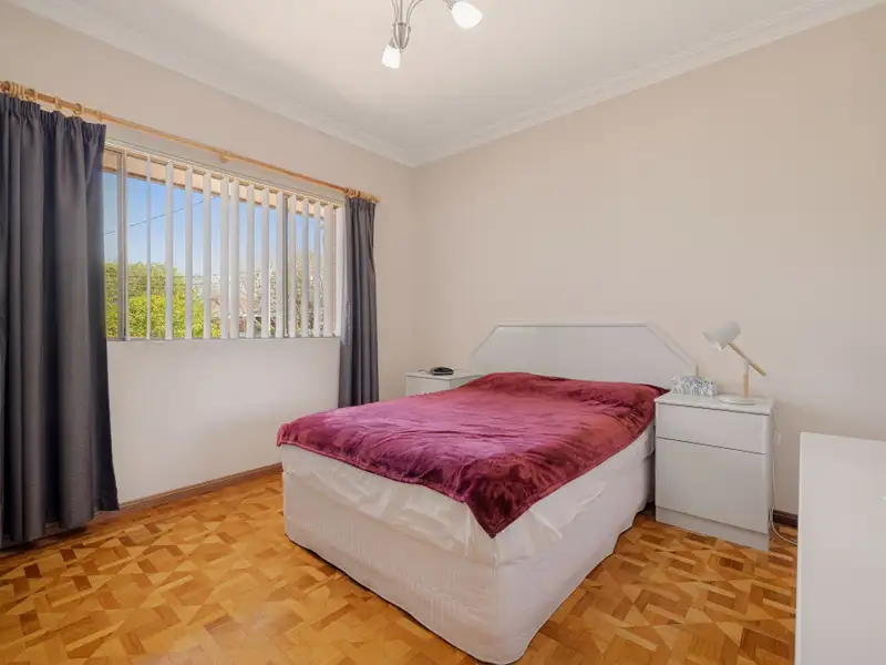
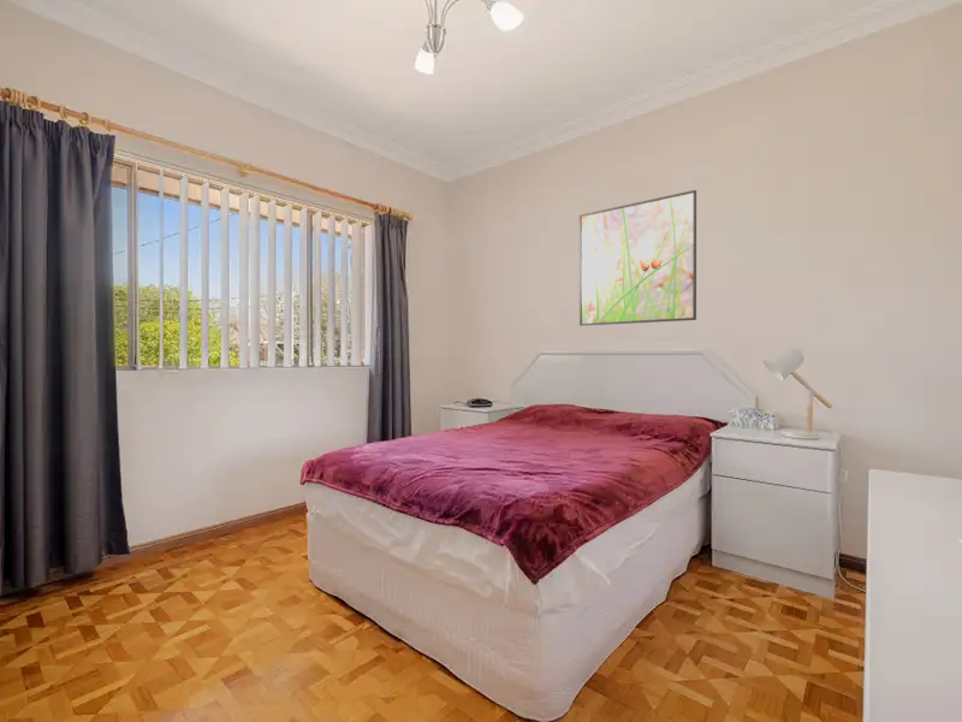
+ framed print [578,189,697,327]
